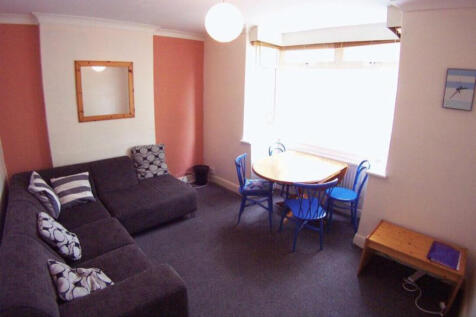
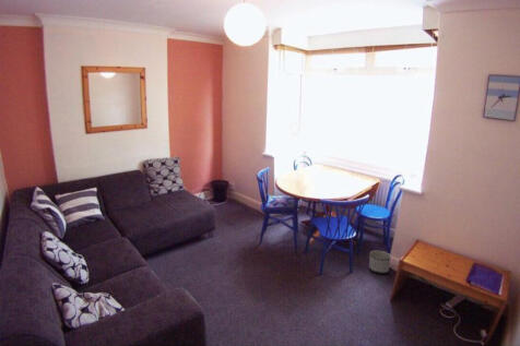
+ planter [368,250,392,274]
